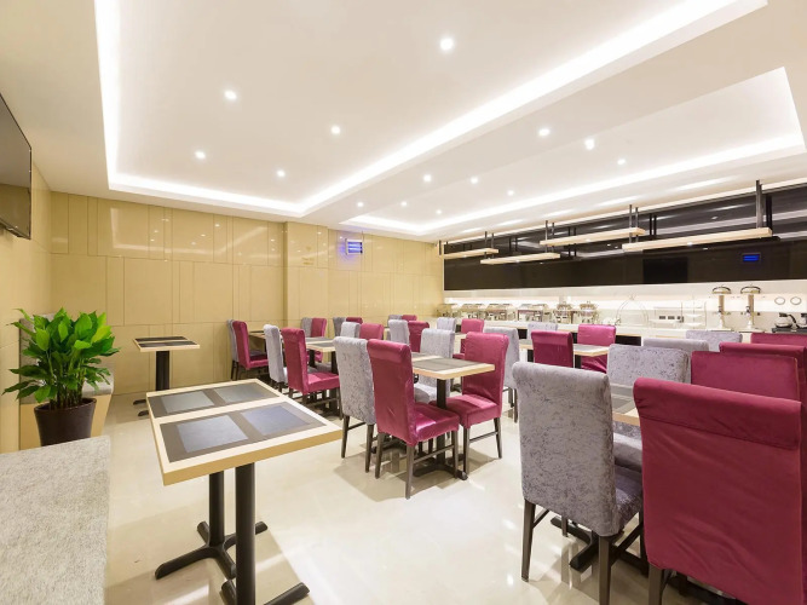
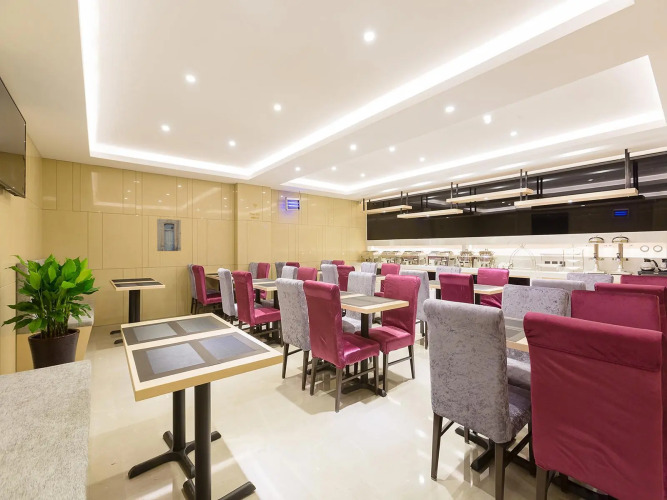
+ wall art [156,218,182,252]
